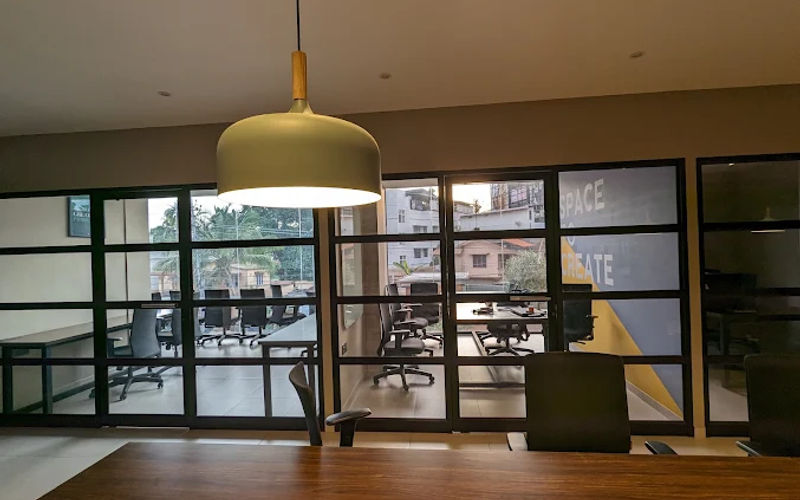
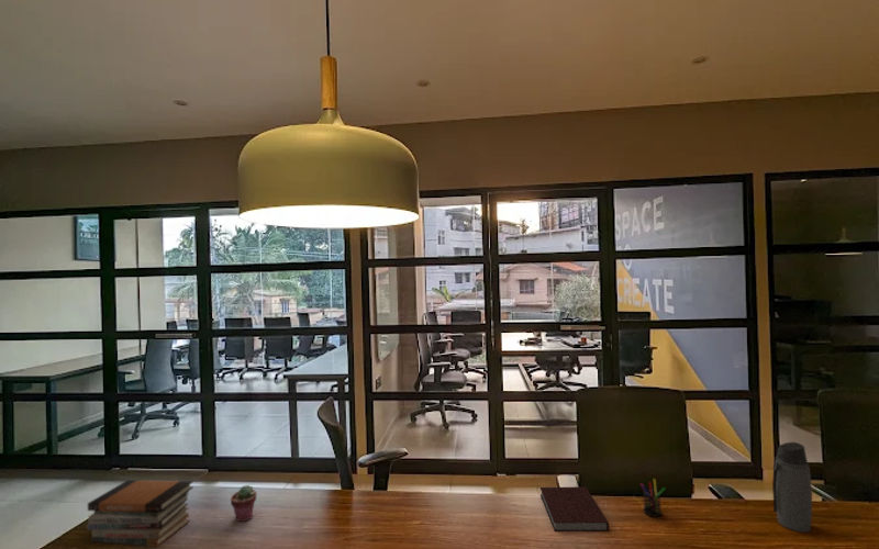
+ pen holder [639,478,666,518]
+ notebook [539,485,610,533]
+ potted succulent [230,484,258,523]
+ water bottle [771,441,813,534]
+ book stack [87,479,194,548]
